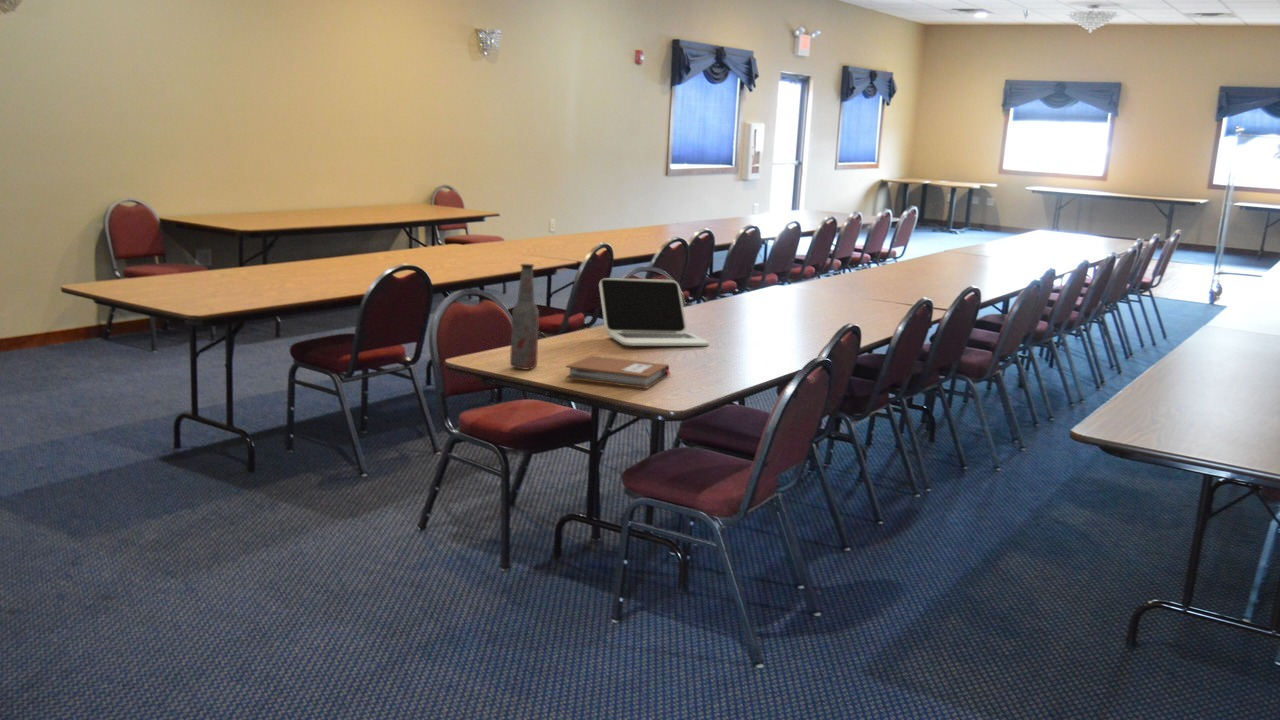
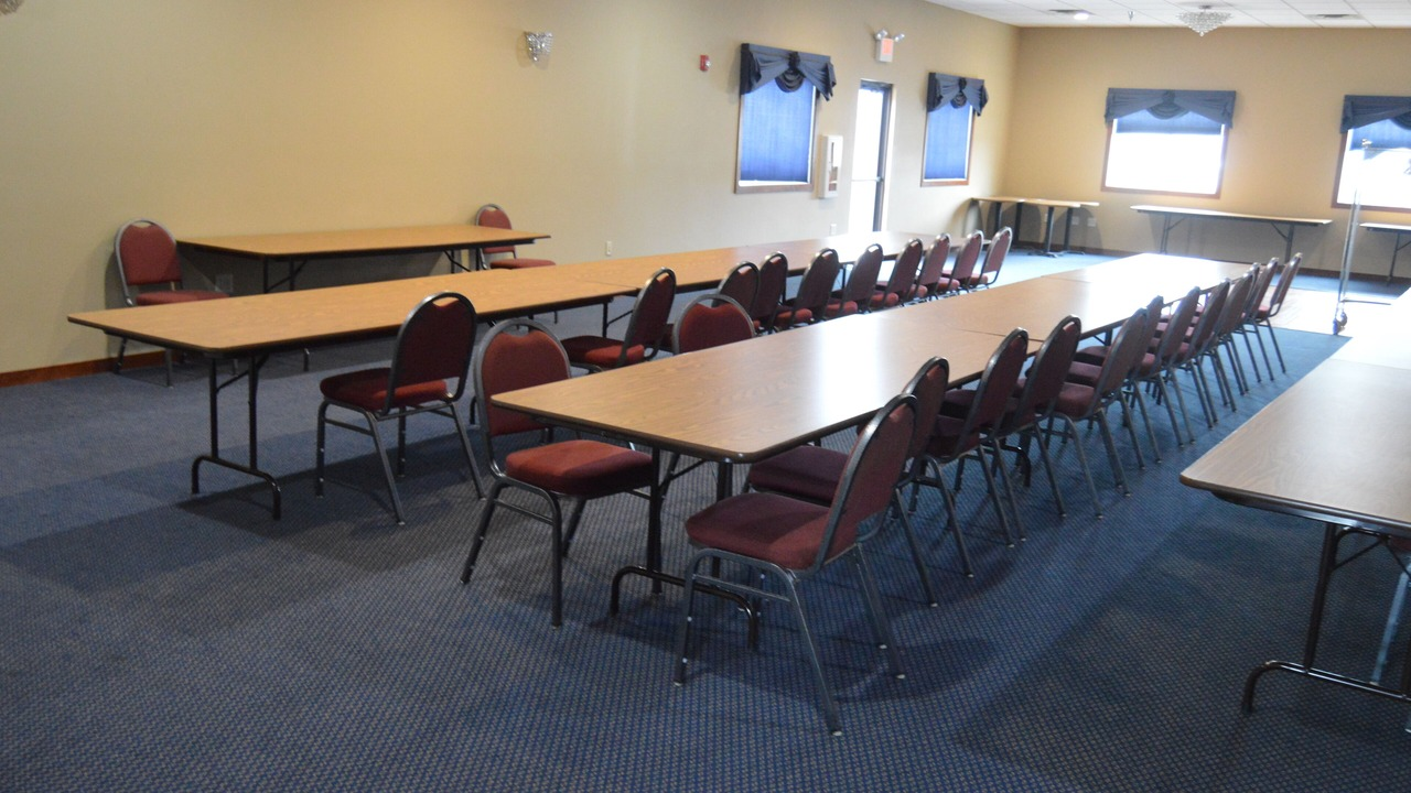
- notebook [564,355,672,389]
- bottle [509,263,540,370]
- laptop [598,277,710,347]
